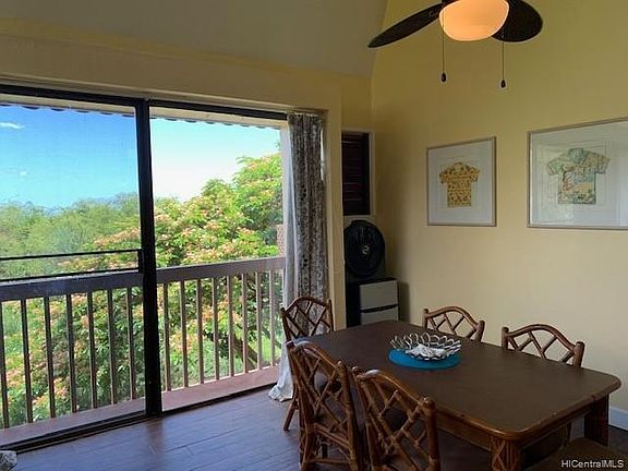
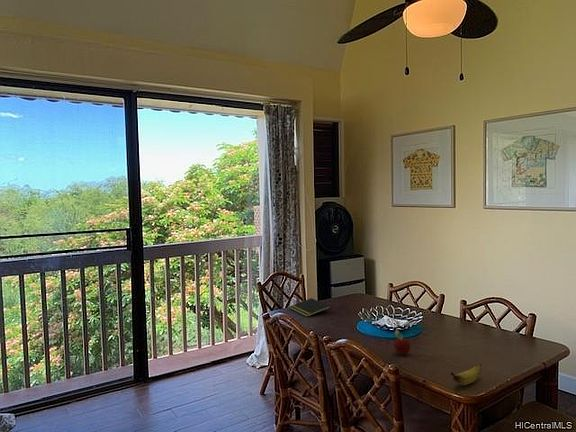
+ fruit [393,328,412,355]
+ notepad [288,297,331,318]
+ banana [450,363,482,386]
